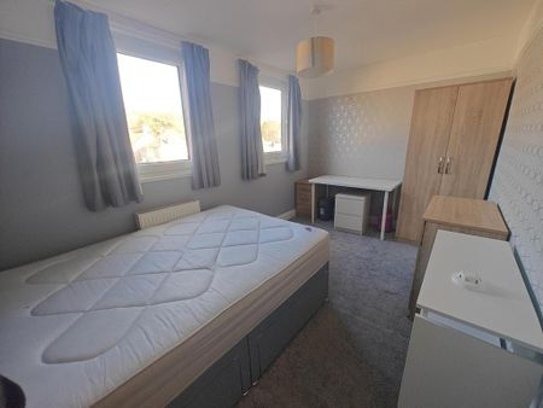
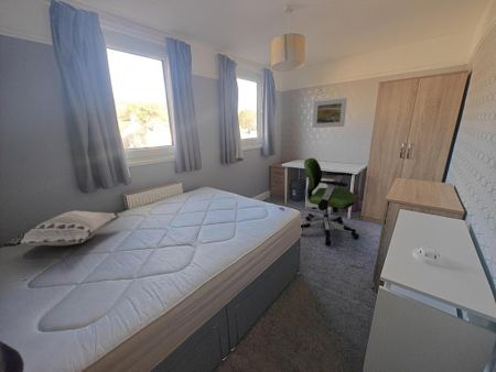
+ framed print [312,97,348,129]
+ decorative pillow [1,209,122,248]
+ office chair [300,157,360,247]
